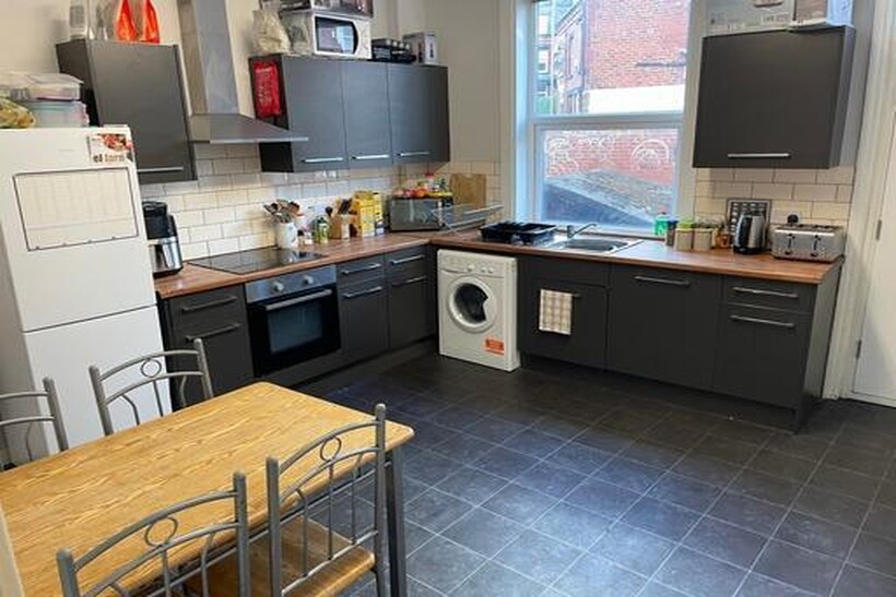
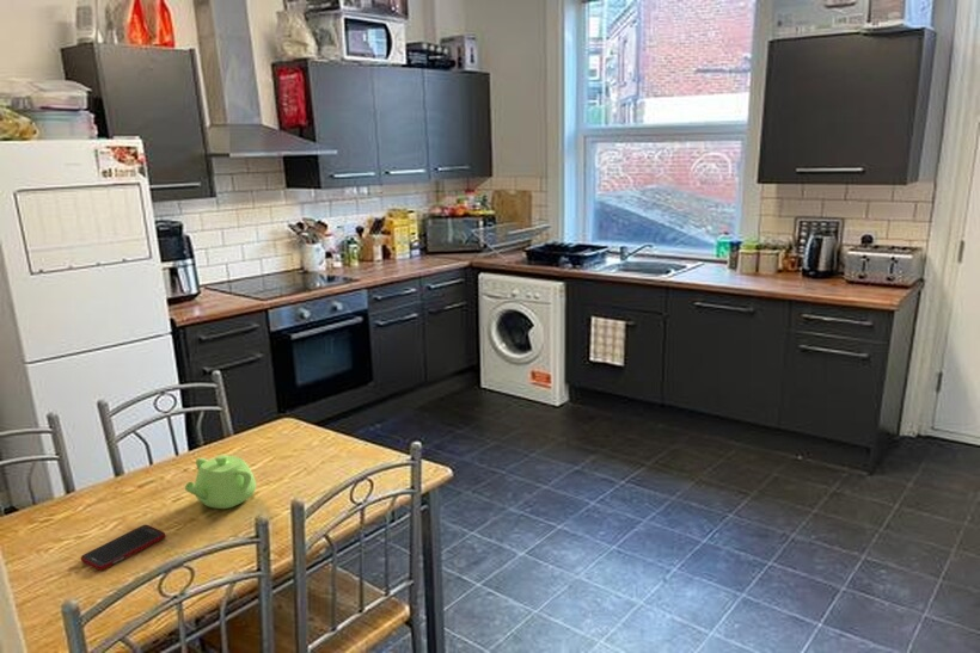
+ cell phone [80,524,166,571]
+ teapot [184,454,257,510]
